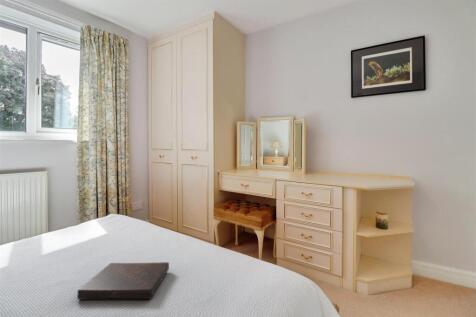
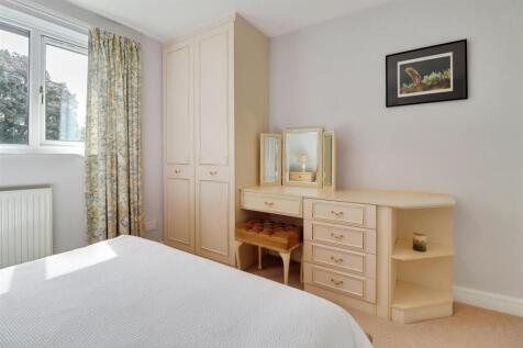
- book [77,261,170,301]
